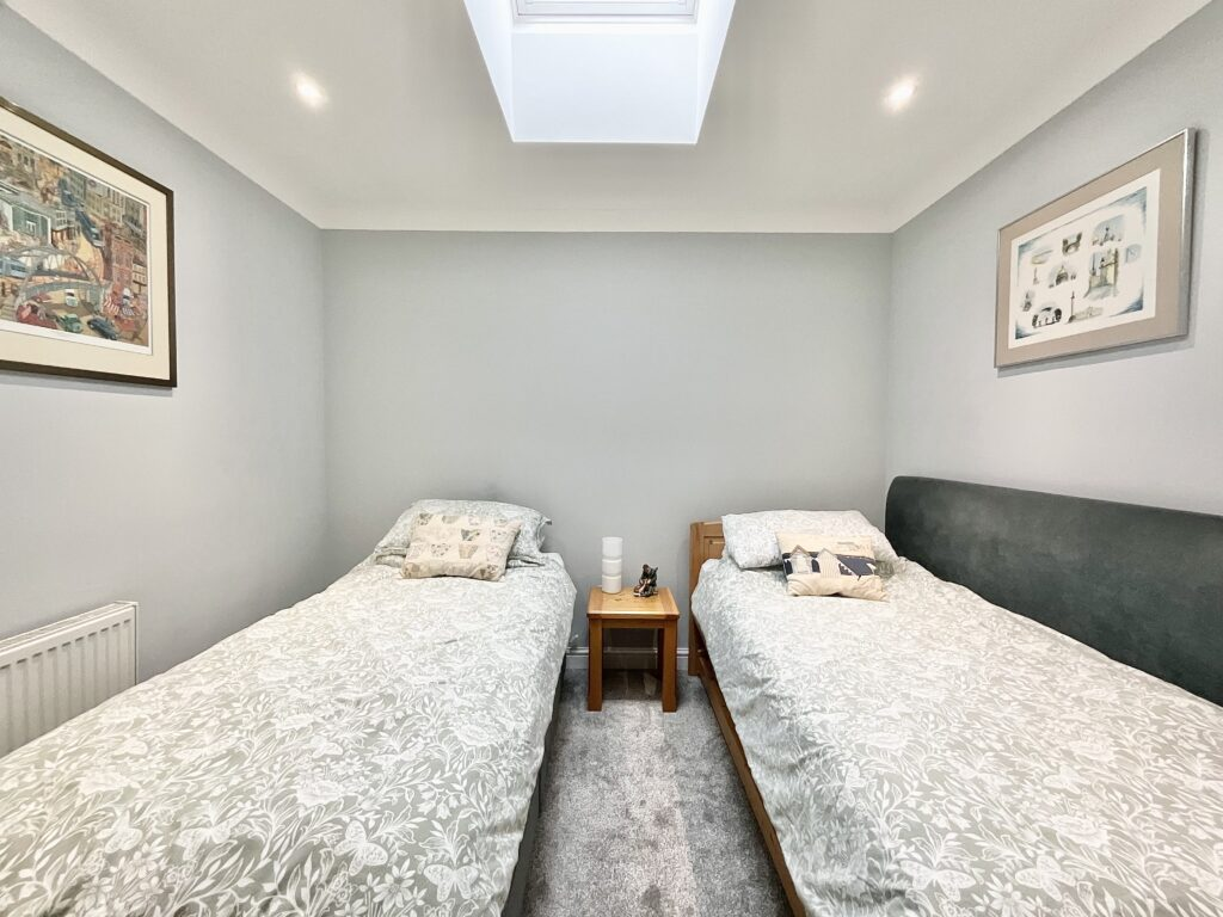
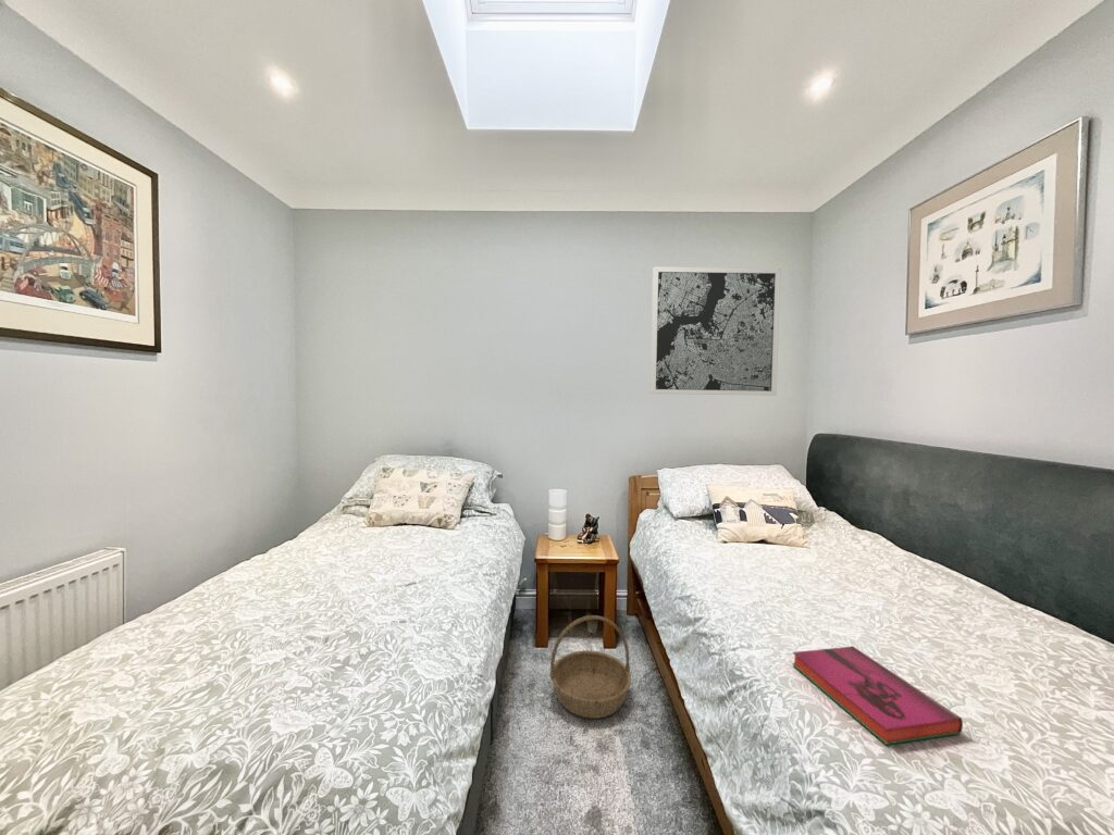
+ basket [549,614,632,720]
+ wall art [648,266,781,397]
+ hardback book [791,645,964,746]
